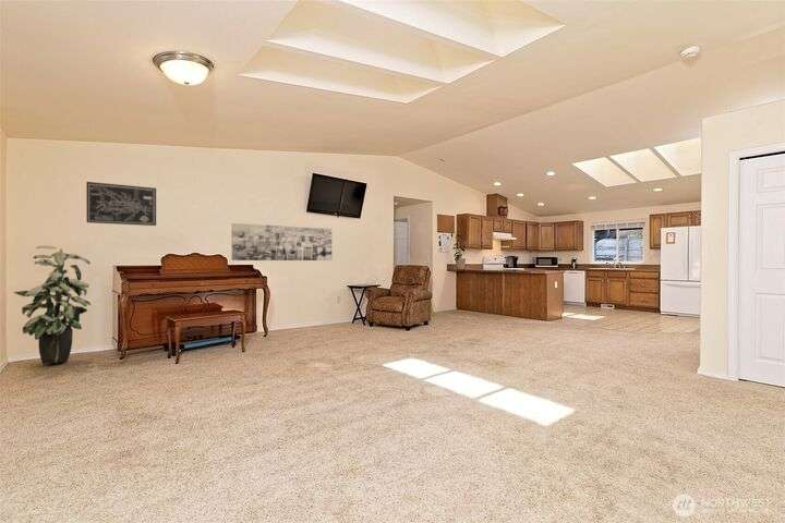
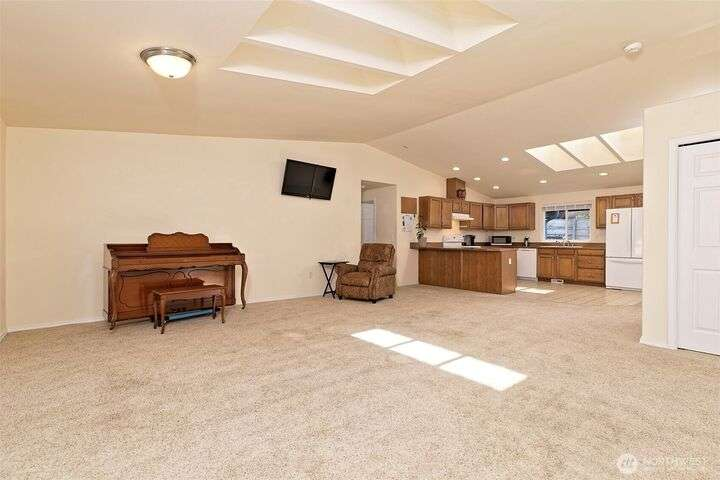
- wall art [85,181,157,227]
- wall art [231,222,333,262]
- indoor plant [12,244,92,365]
